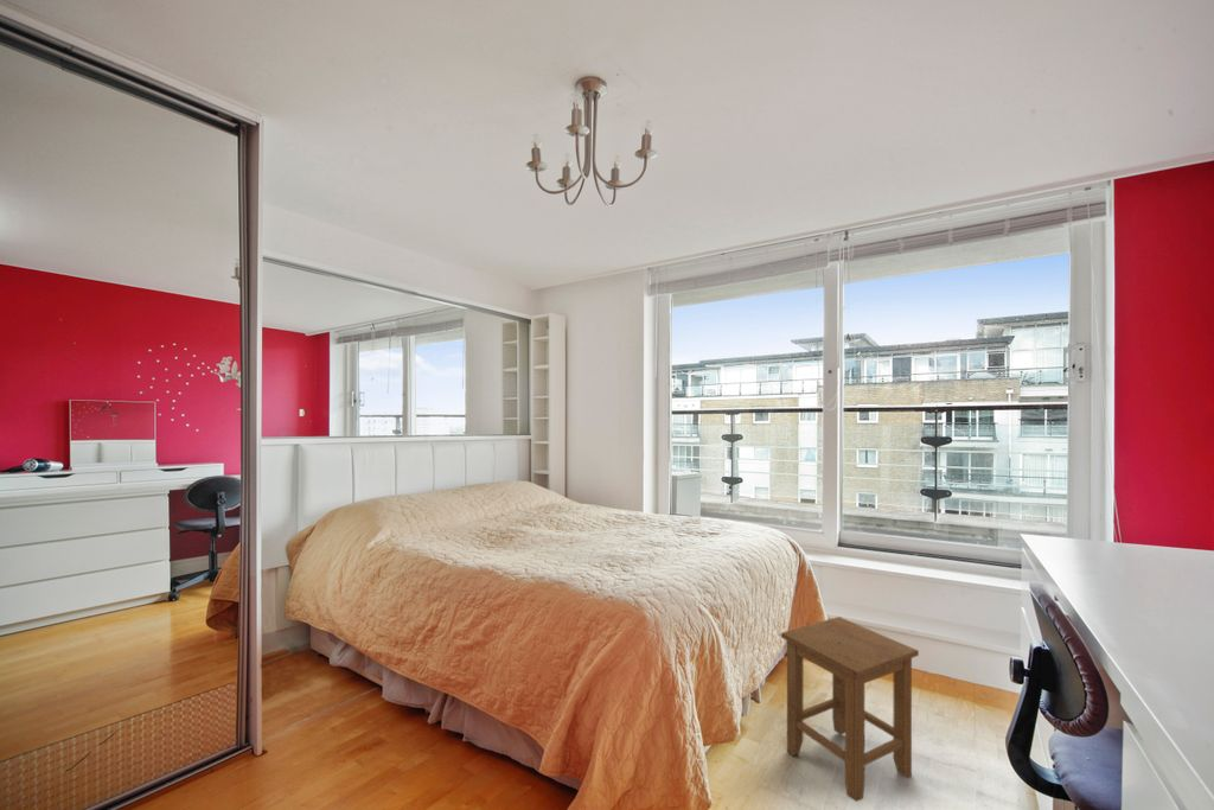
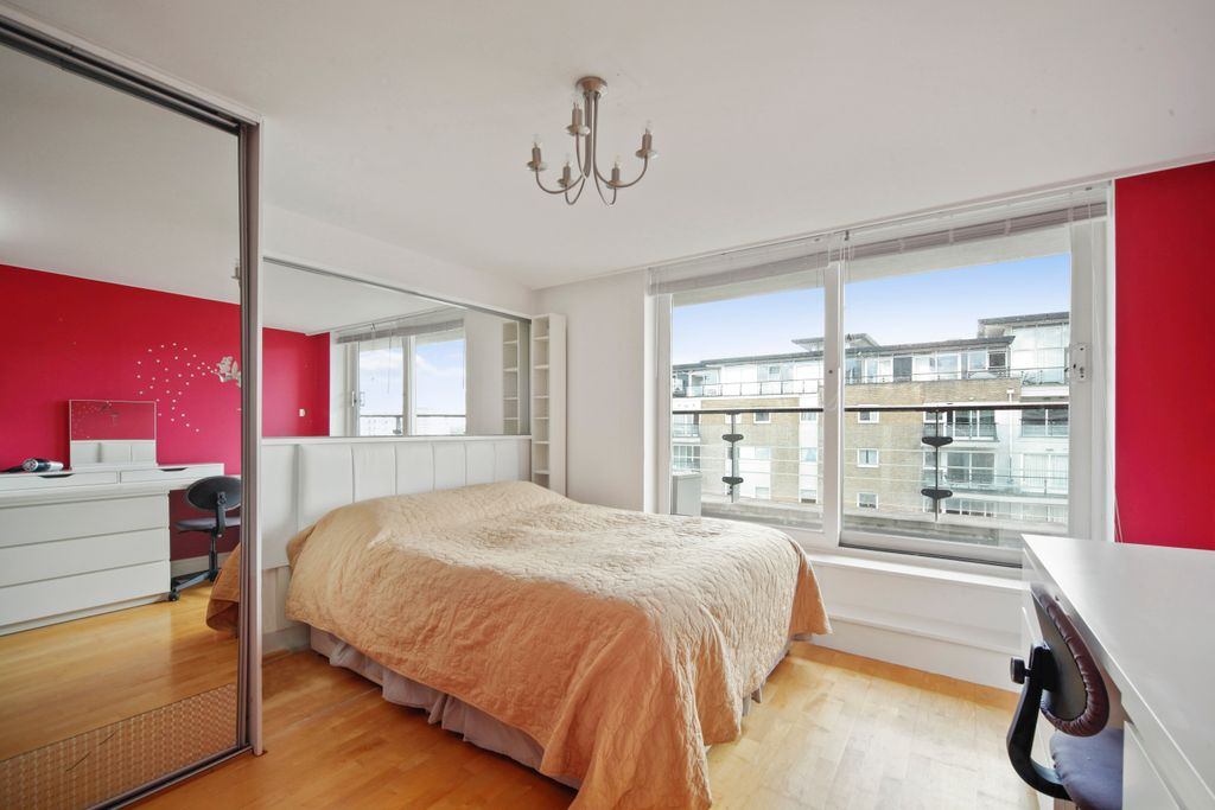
- stool [780,616,920,803]
